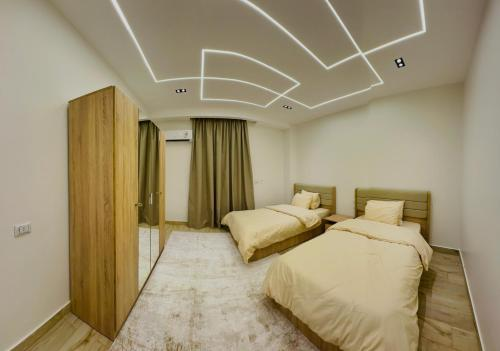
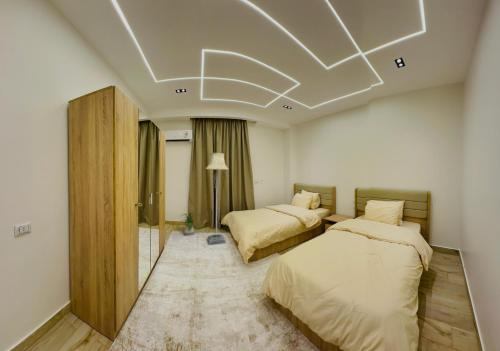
+ floor lamp [205,152,229,246]
+ house plant [180,212,199,236]
